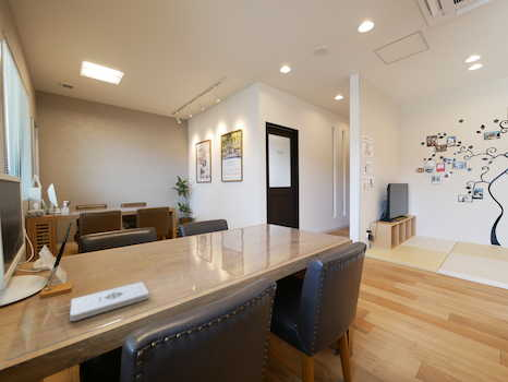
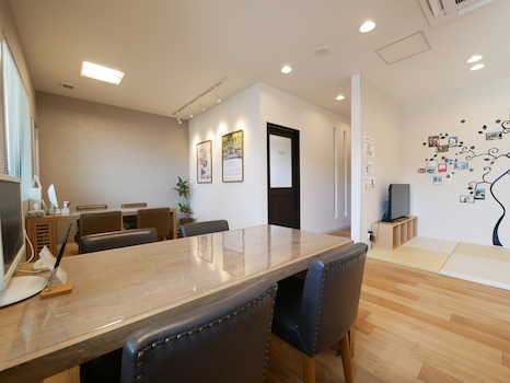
- notepad [69,280,150,322]
